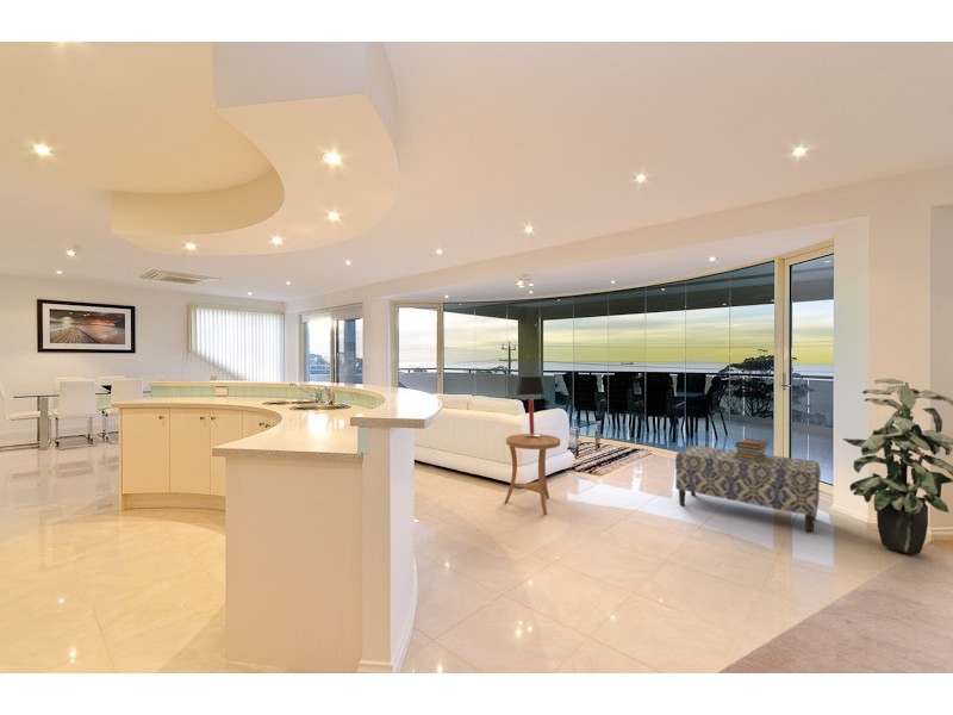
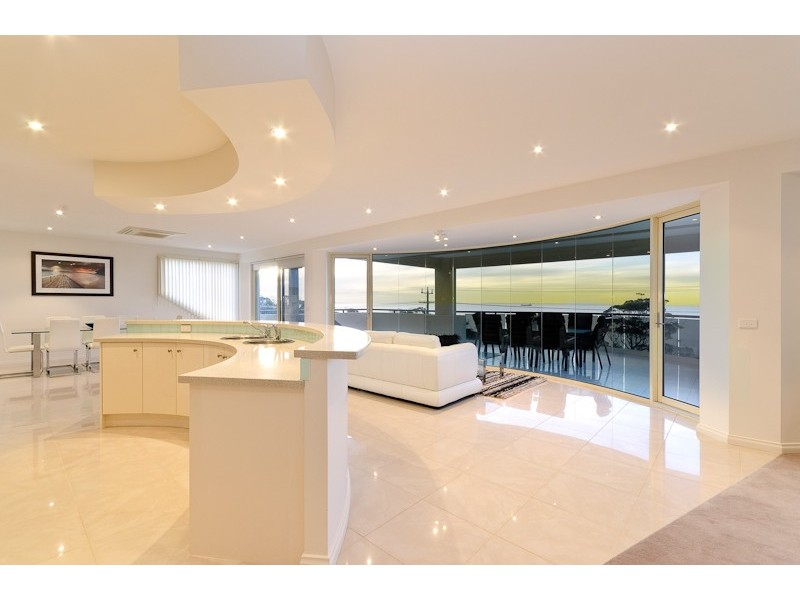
- bench [674,444,822,535]
- indoor plant [842,378,953,555]
- side table [504,433,561,516]
- book stack [734,437,768,462]
- table lamp [515,375,547,436]
